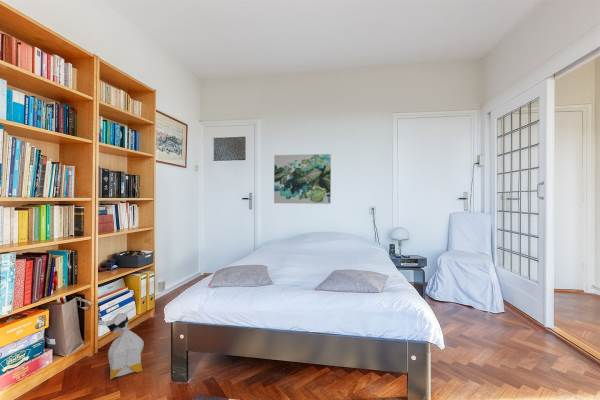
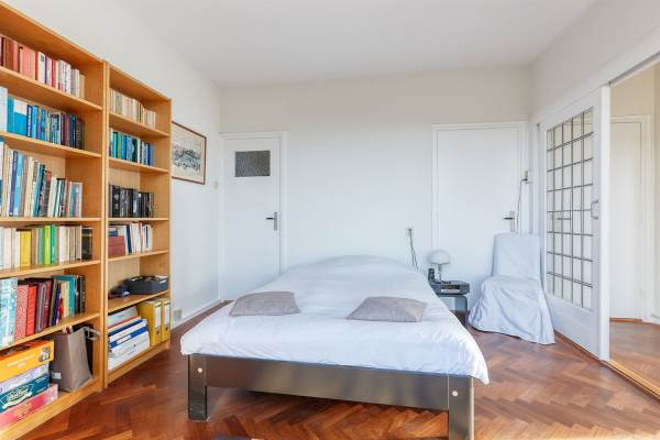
- wall art [273,153,332,205]
- bag [104,312,145,380]
